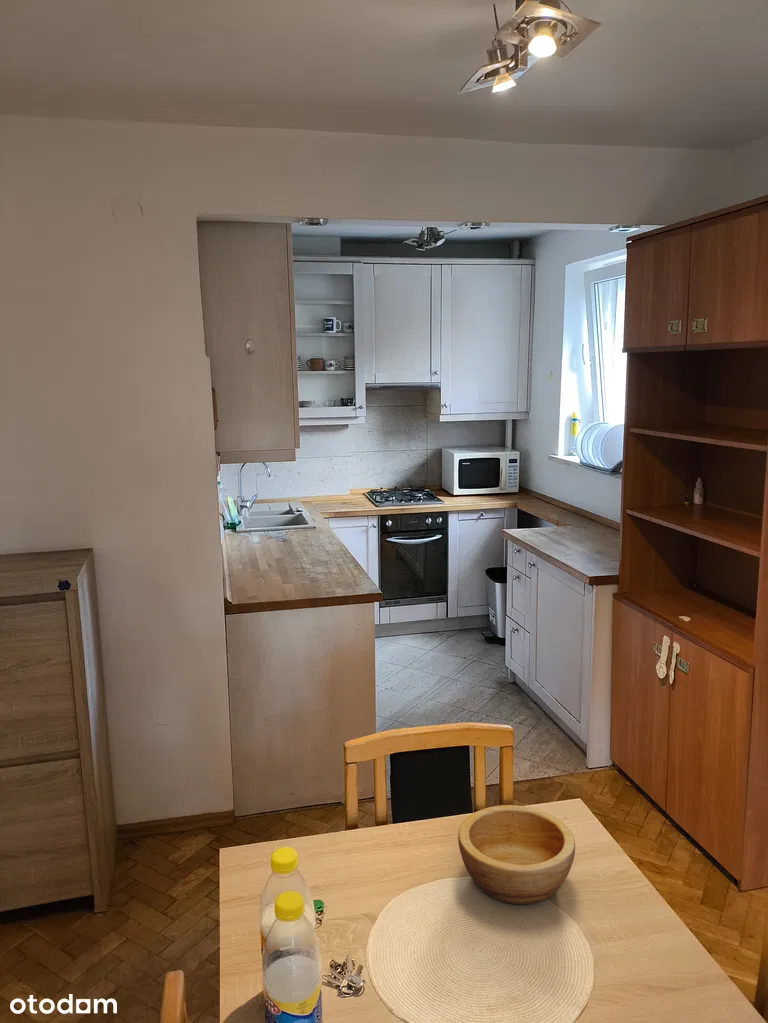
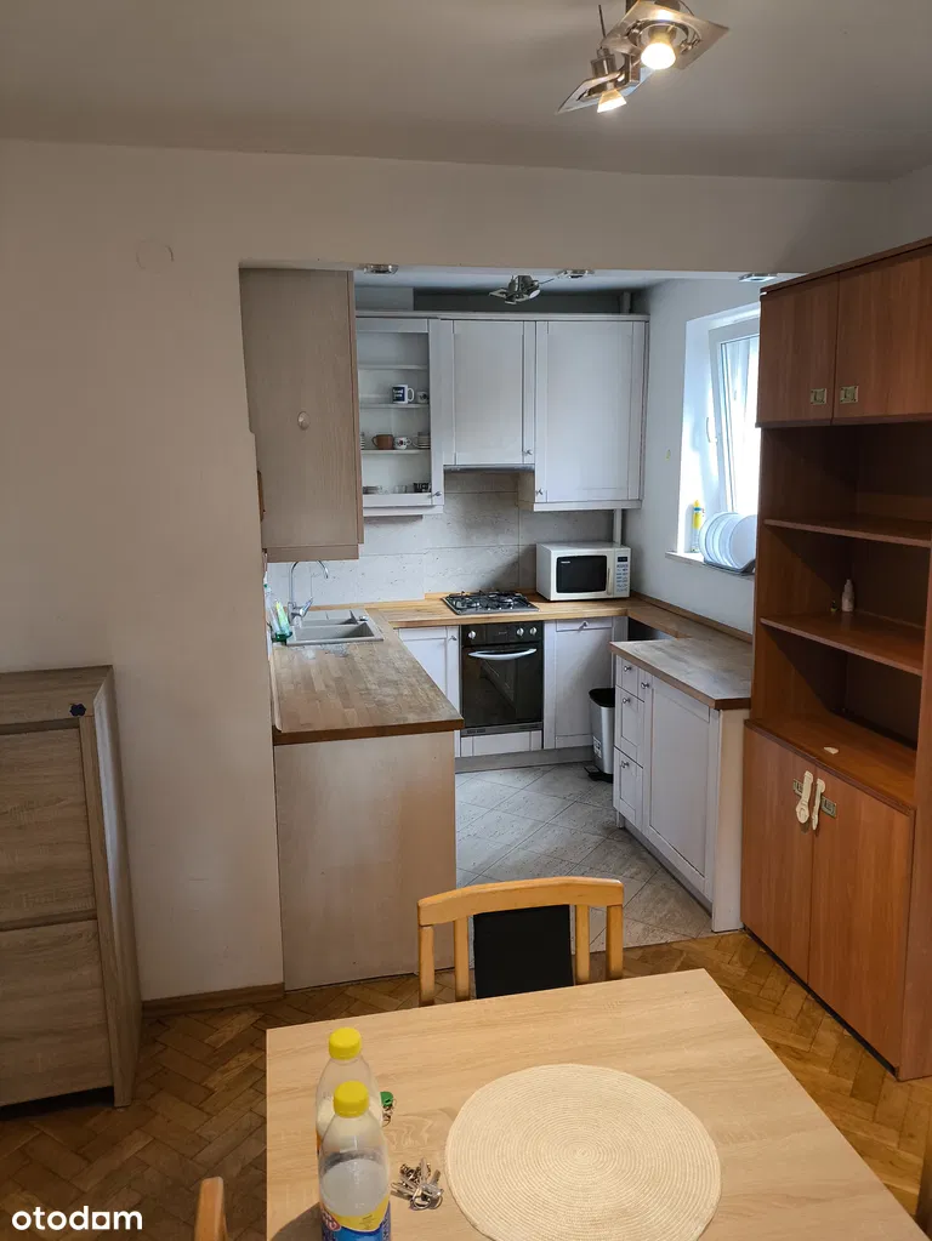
- bowl [457,804,576,906]
